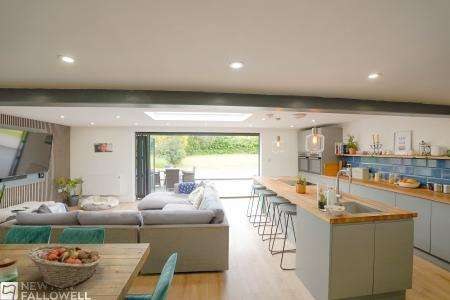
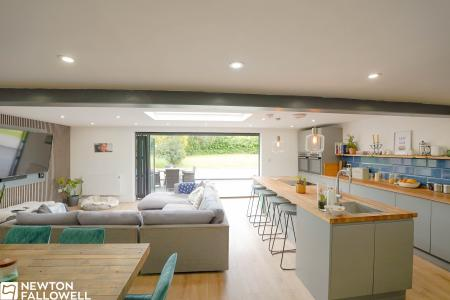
- fruit basket [27,244,103,289]
